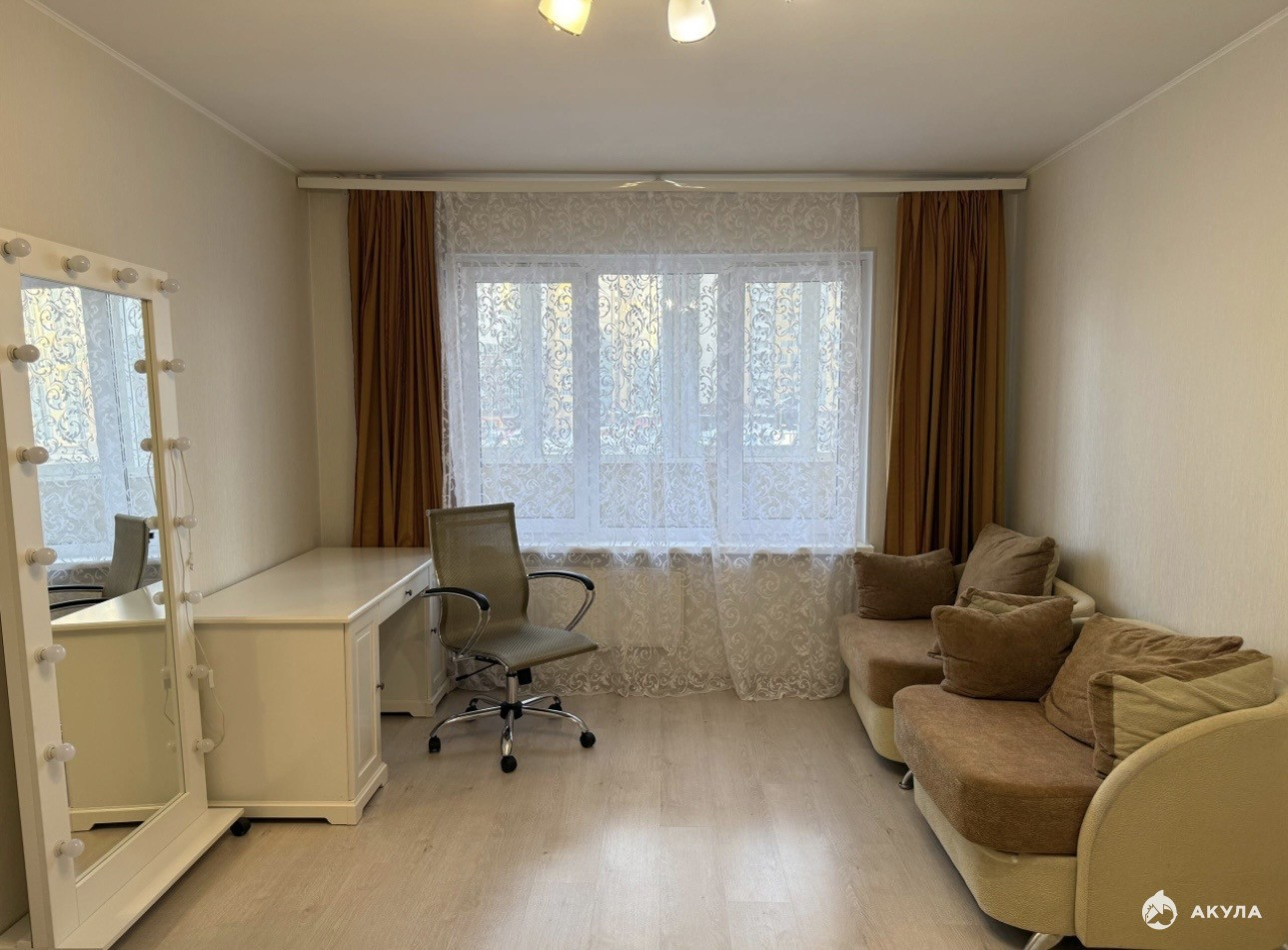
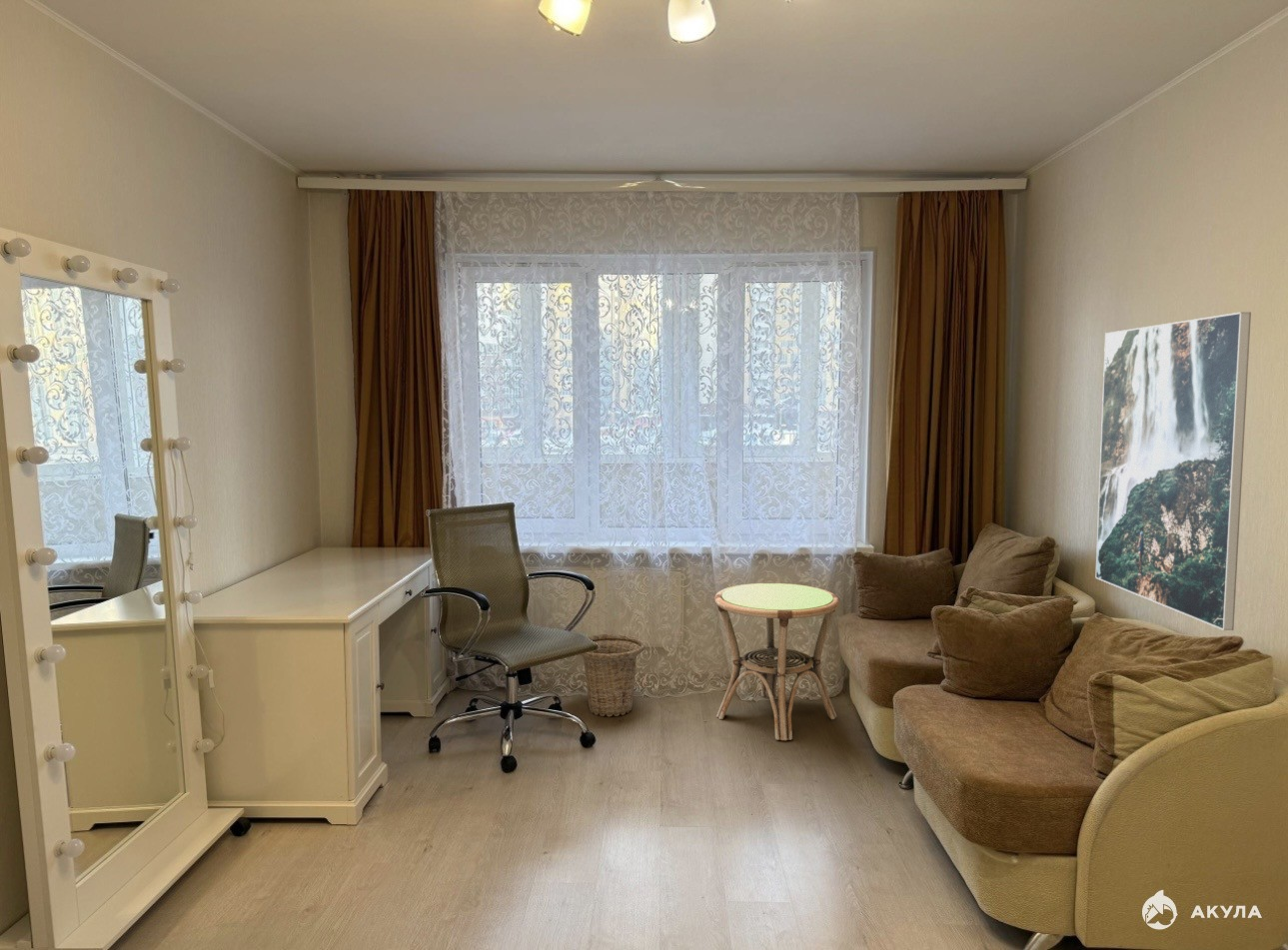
+ side table [713,581,840,741]
+ basket [580,633,646,717]
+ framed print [1094,311,1252,631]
